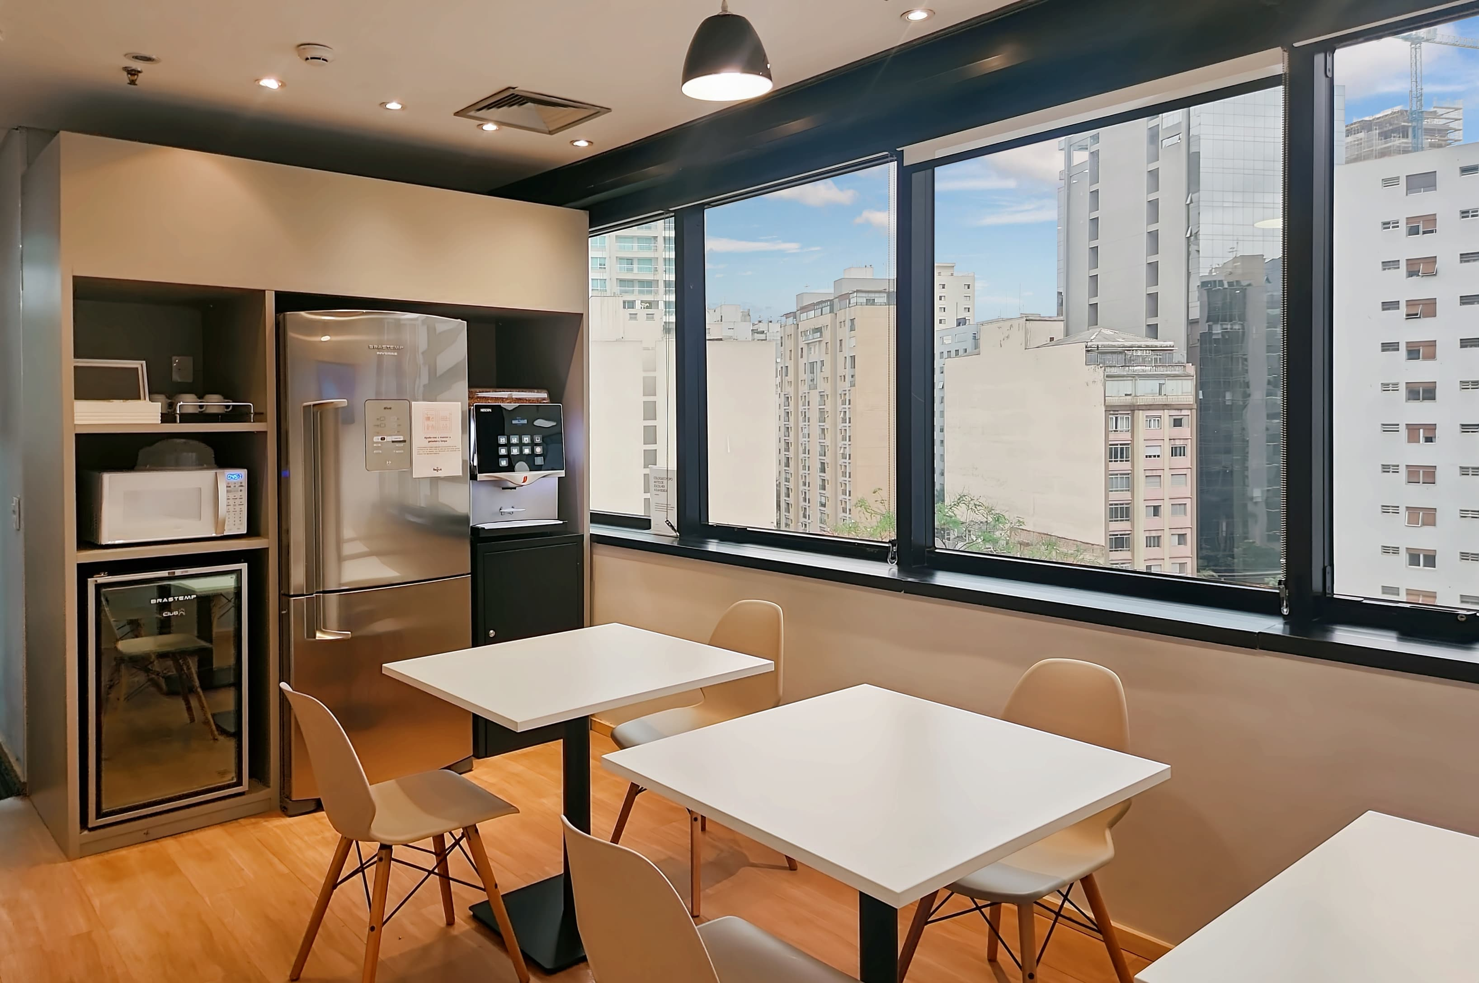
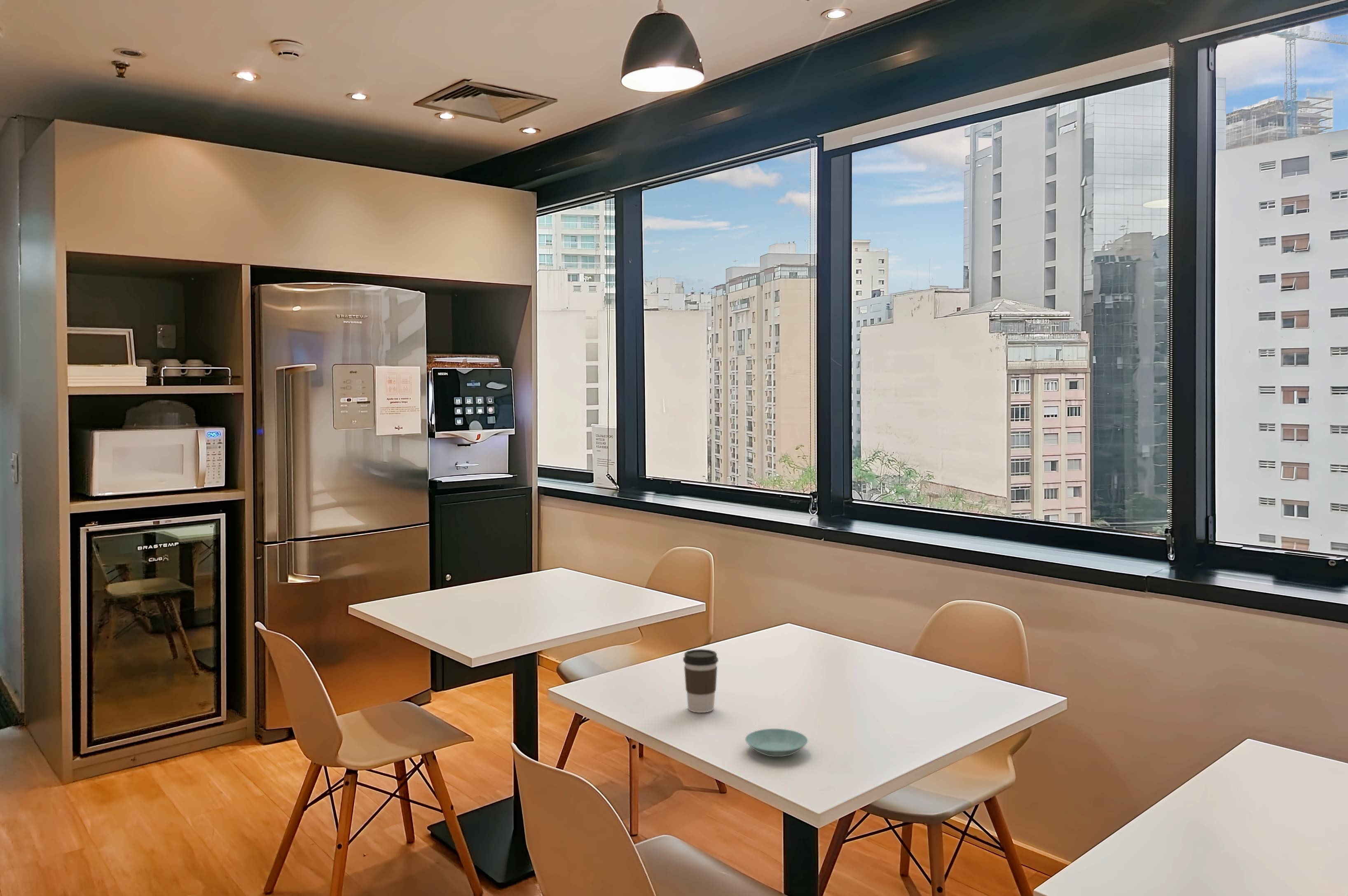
+ coffee cup [683,649,718,713]
+ saucer [745,728,808,757]
